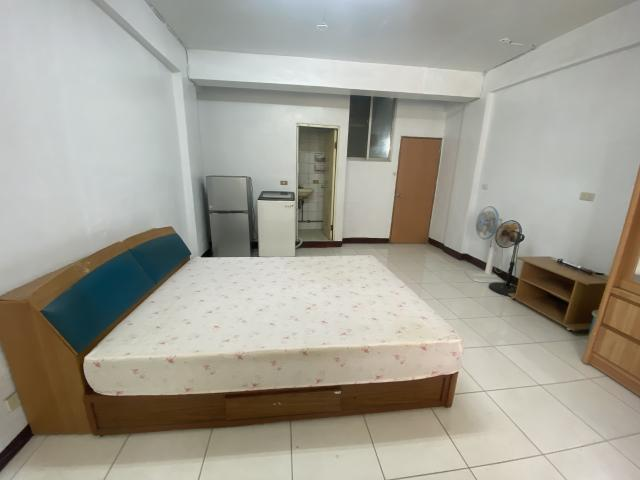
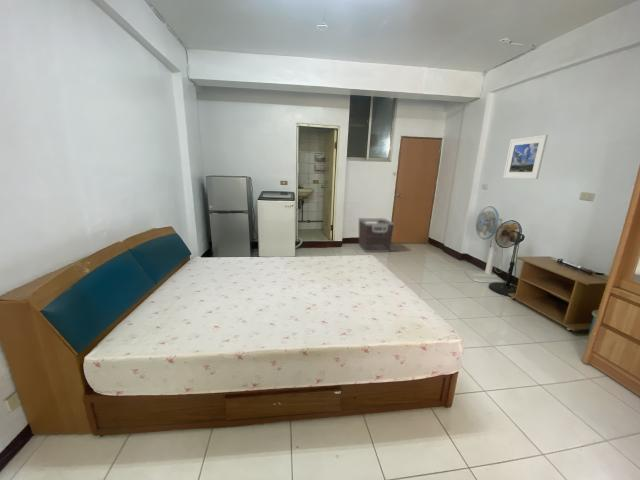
+ clothes hamper [358,217,395,253]
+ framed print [502,134,549,180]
